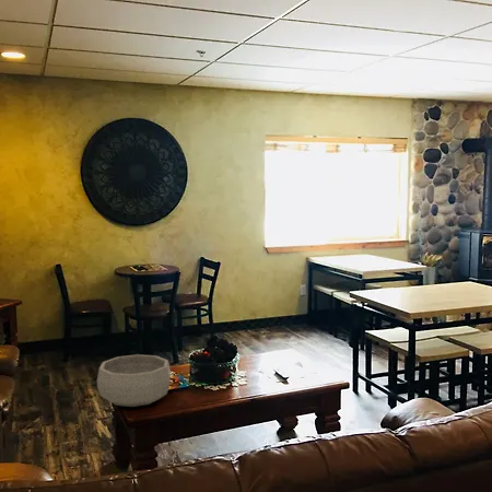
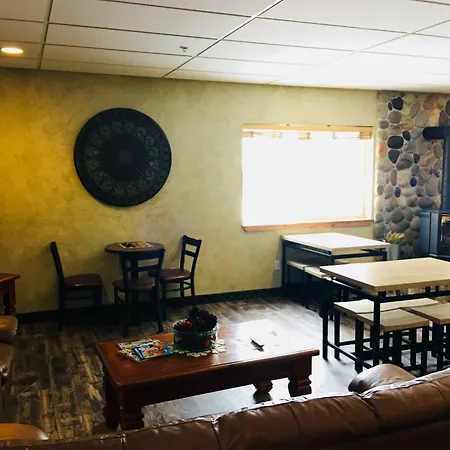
- decorative bowl [96,353,172,408]
